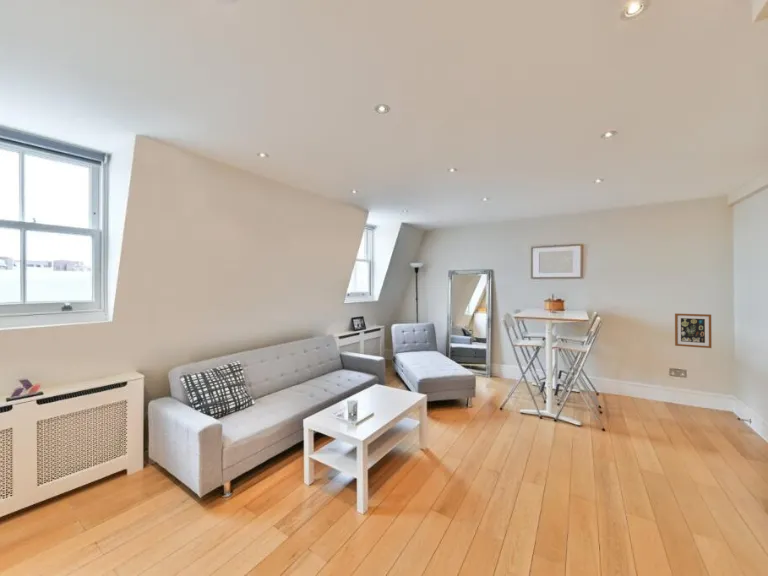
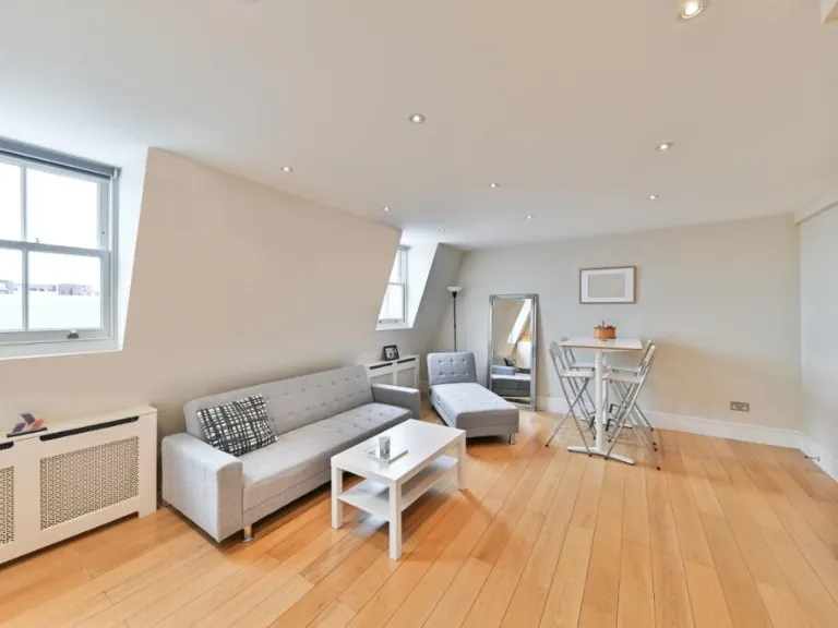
- wall art [674,312,712,349]
